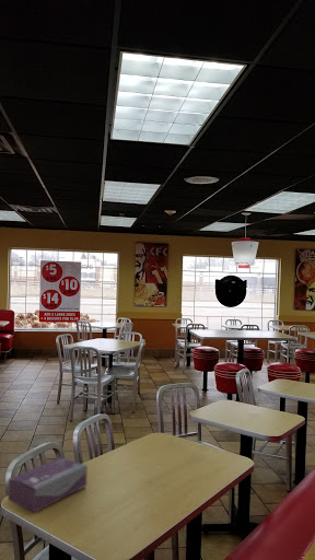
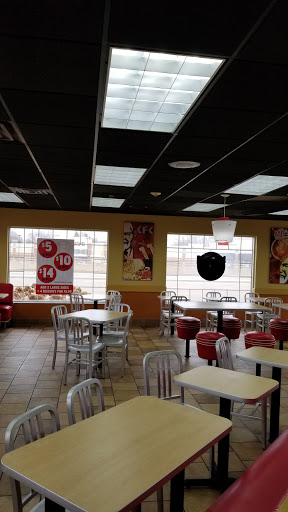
- tissue box [7,456,89,514]
